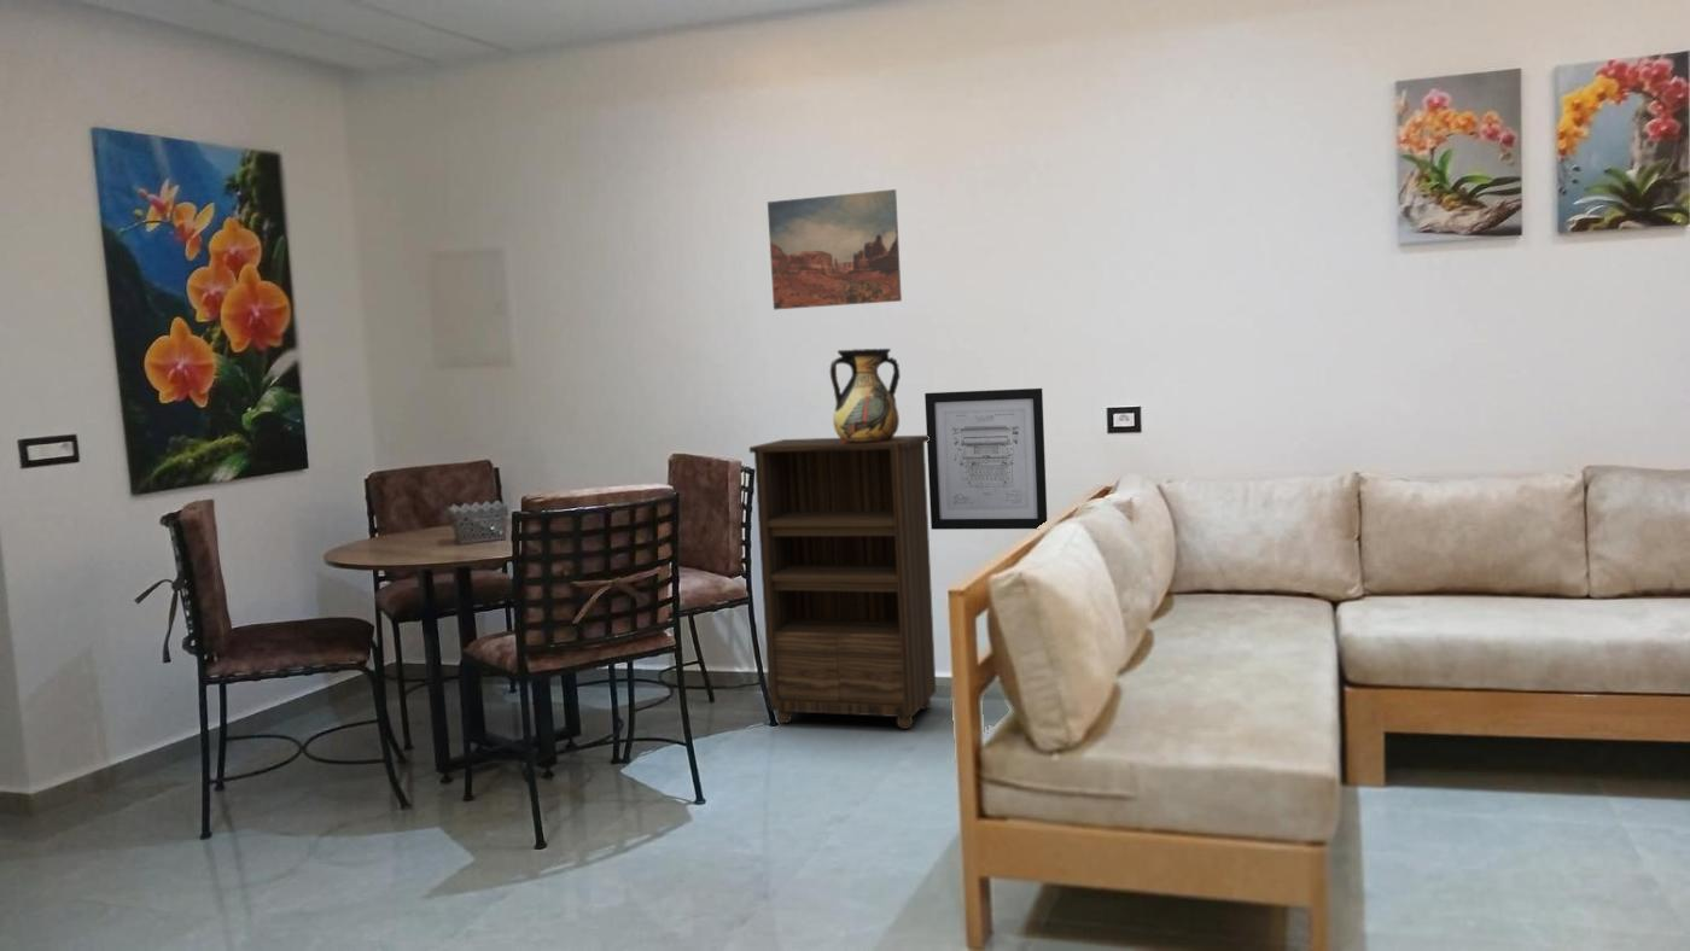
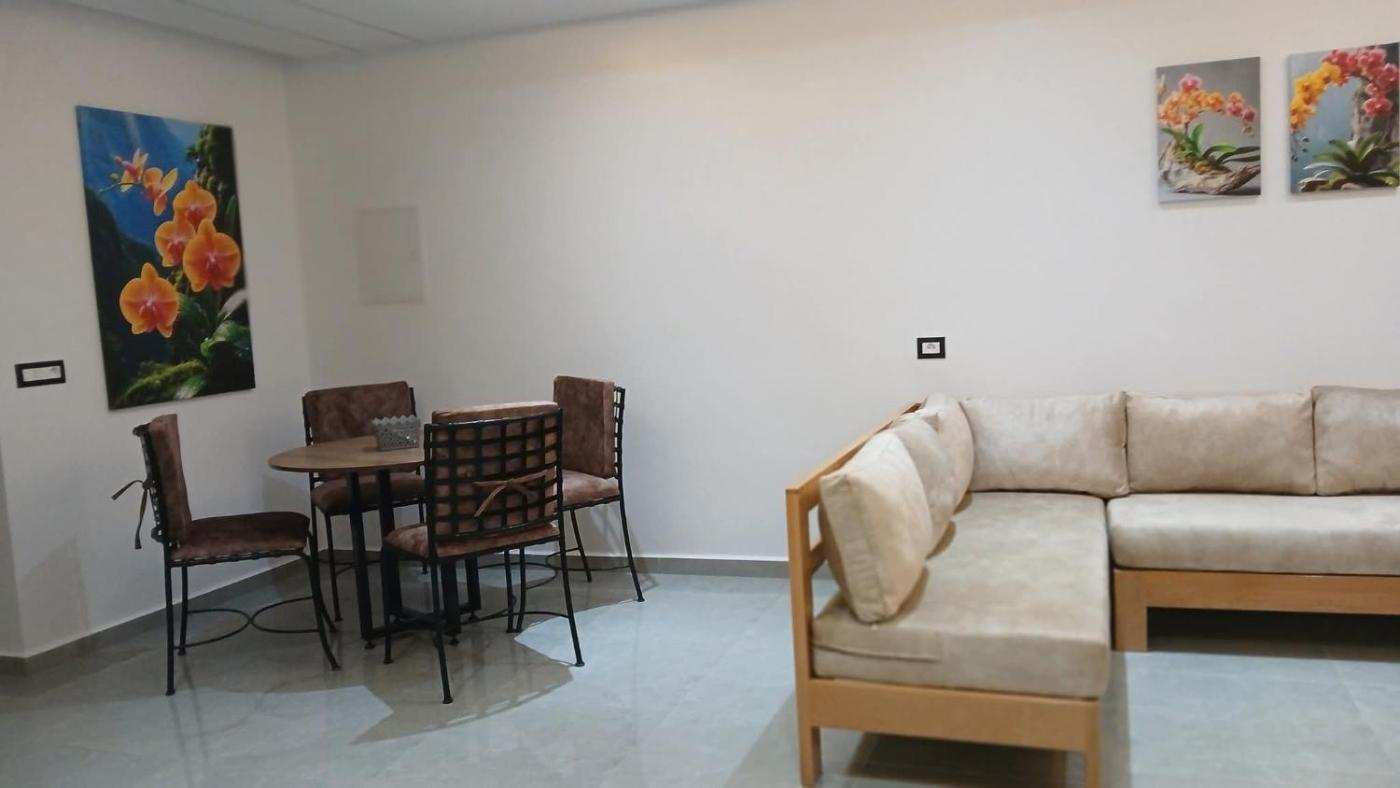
- wall art [767,188,903,310]
- wall art [923,387,1049,531]
- bookshelf [748,434,937,730]
- vase [828,348,913,444]
